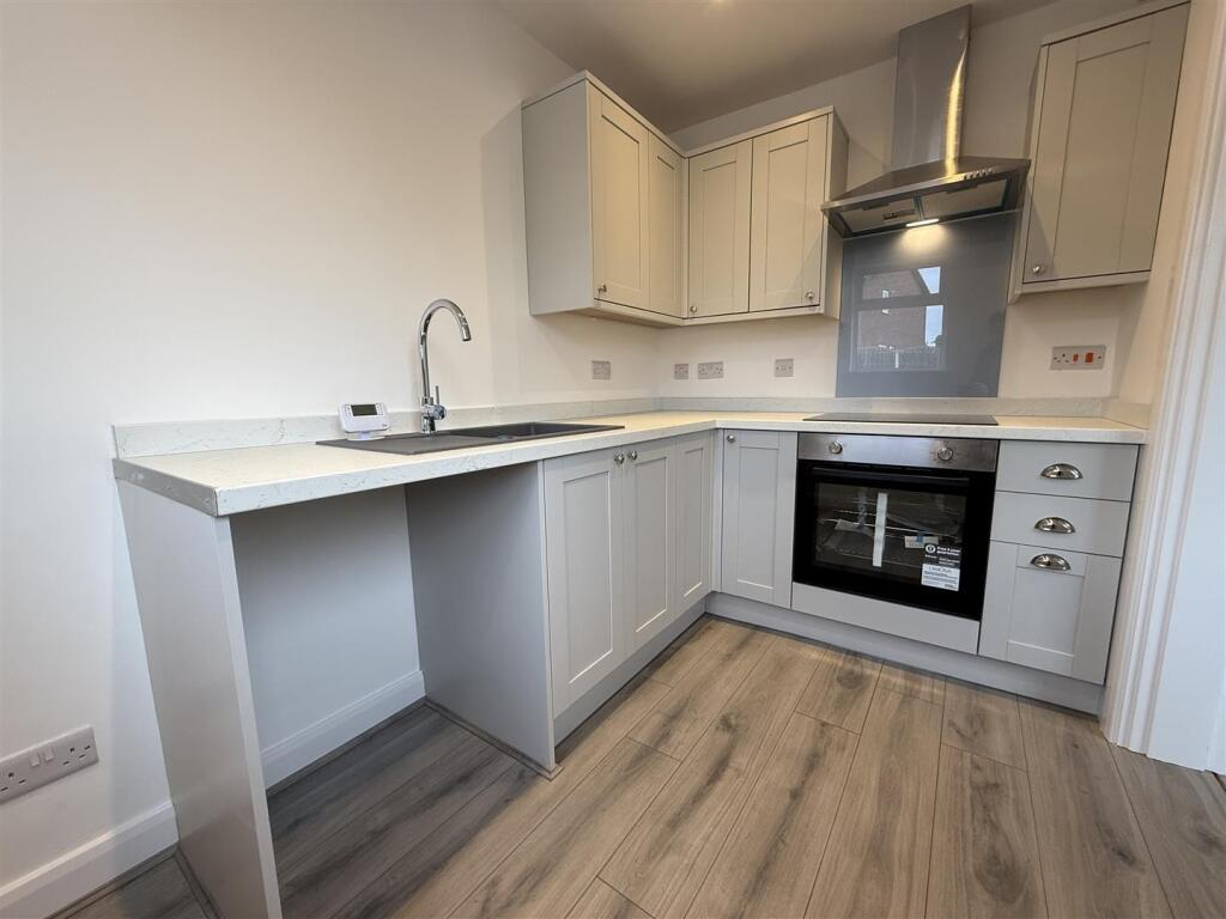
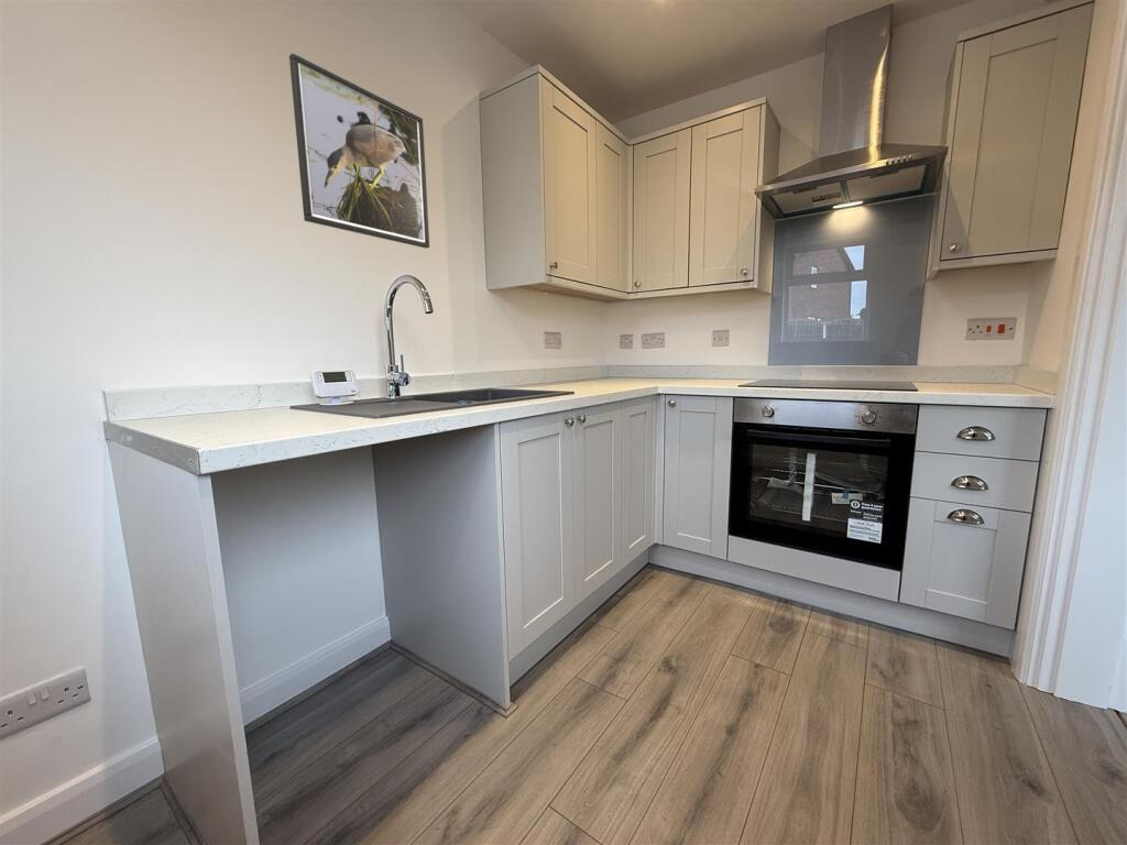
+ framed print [288,53,430,250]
